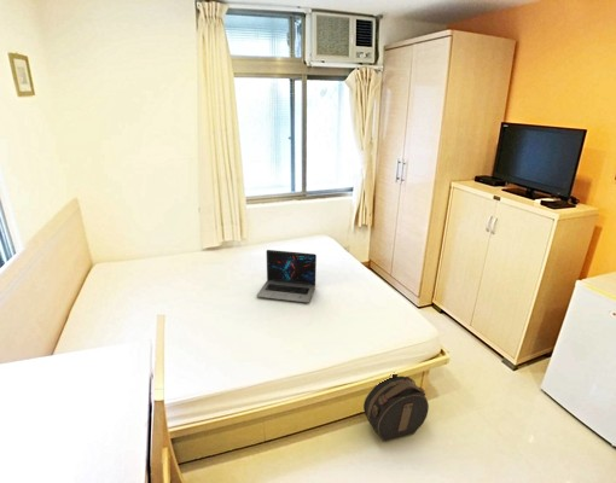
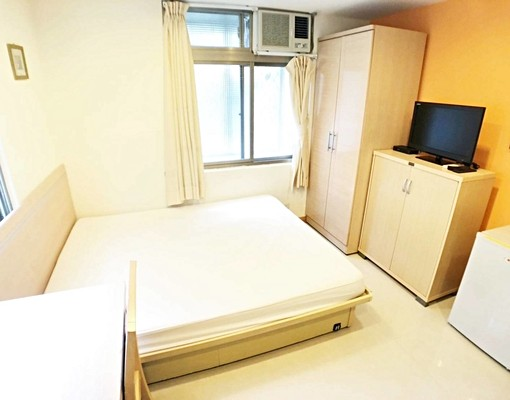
- laptop [256,249,318,303]
- hat box [362,373,430,442]
